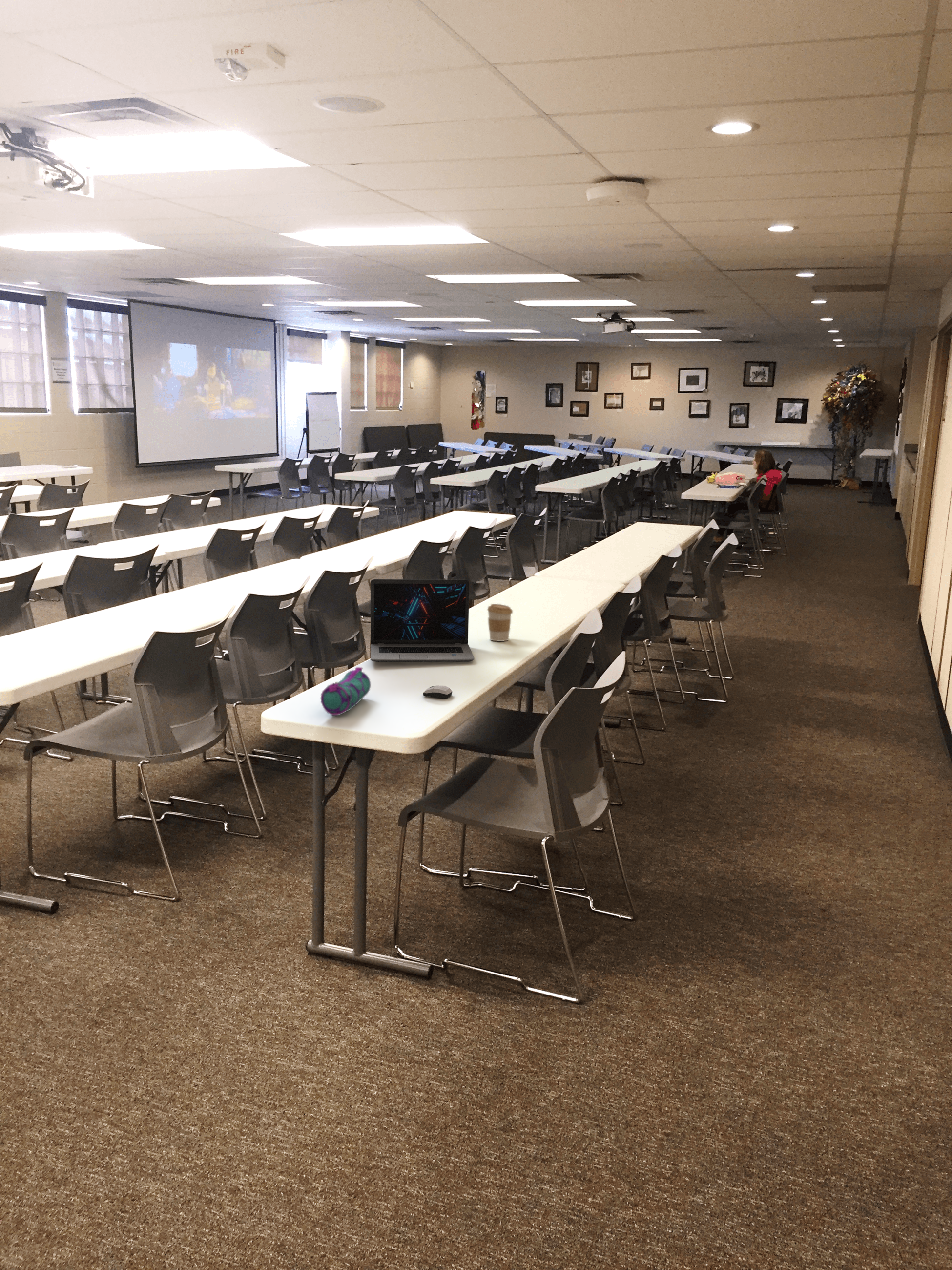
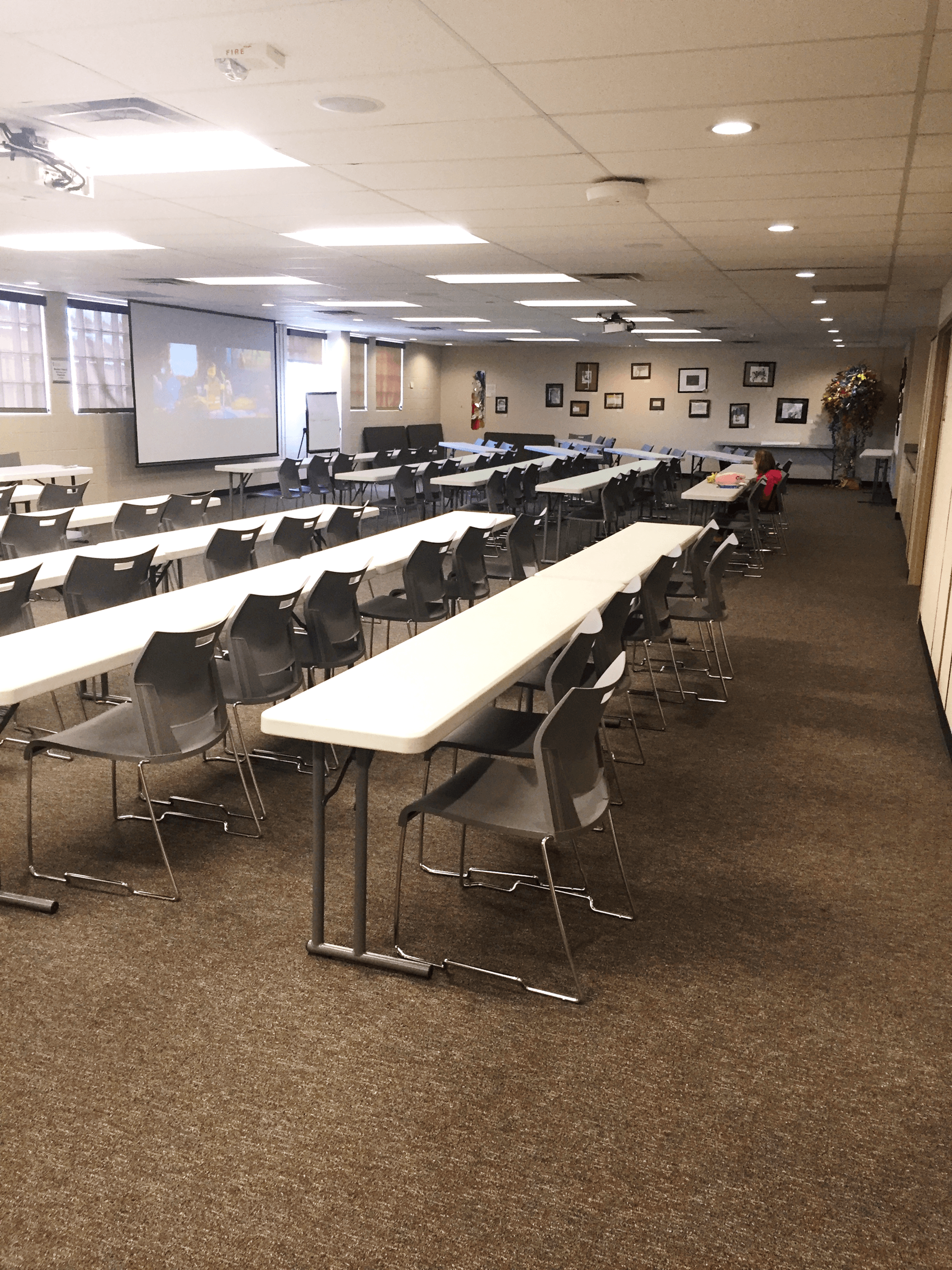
- coffee cup [487,603,513,642]
- pencil case [320,667,371,716]
- computer mouse [423,685,453,699]
- laptop [370,579,475,662]
